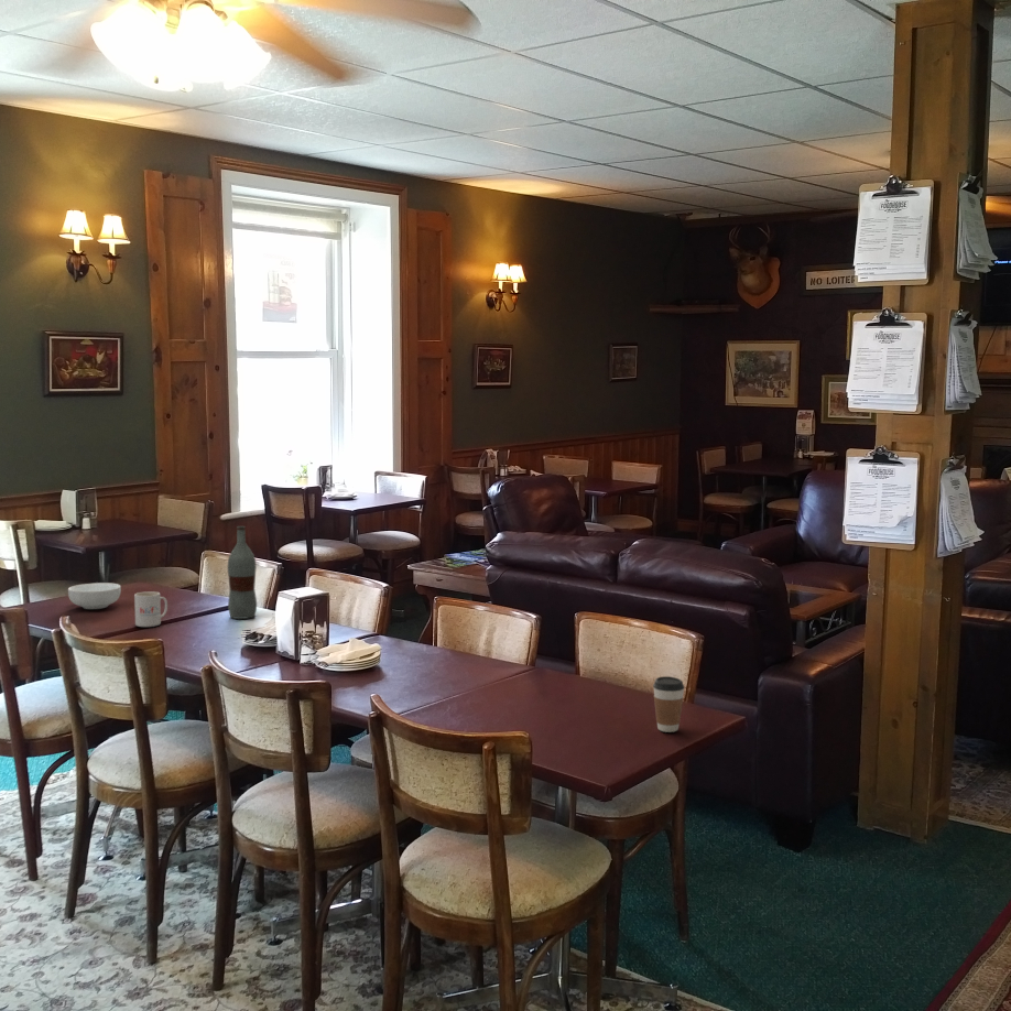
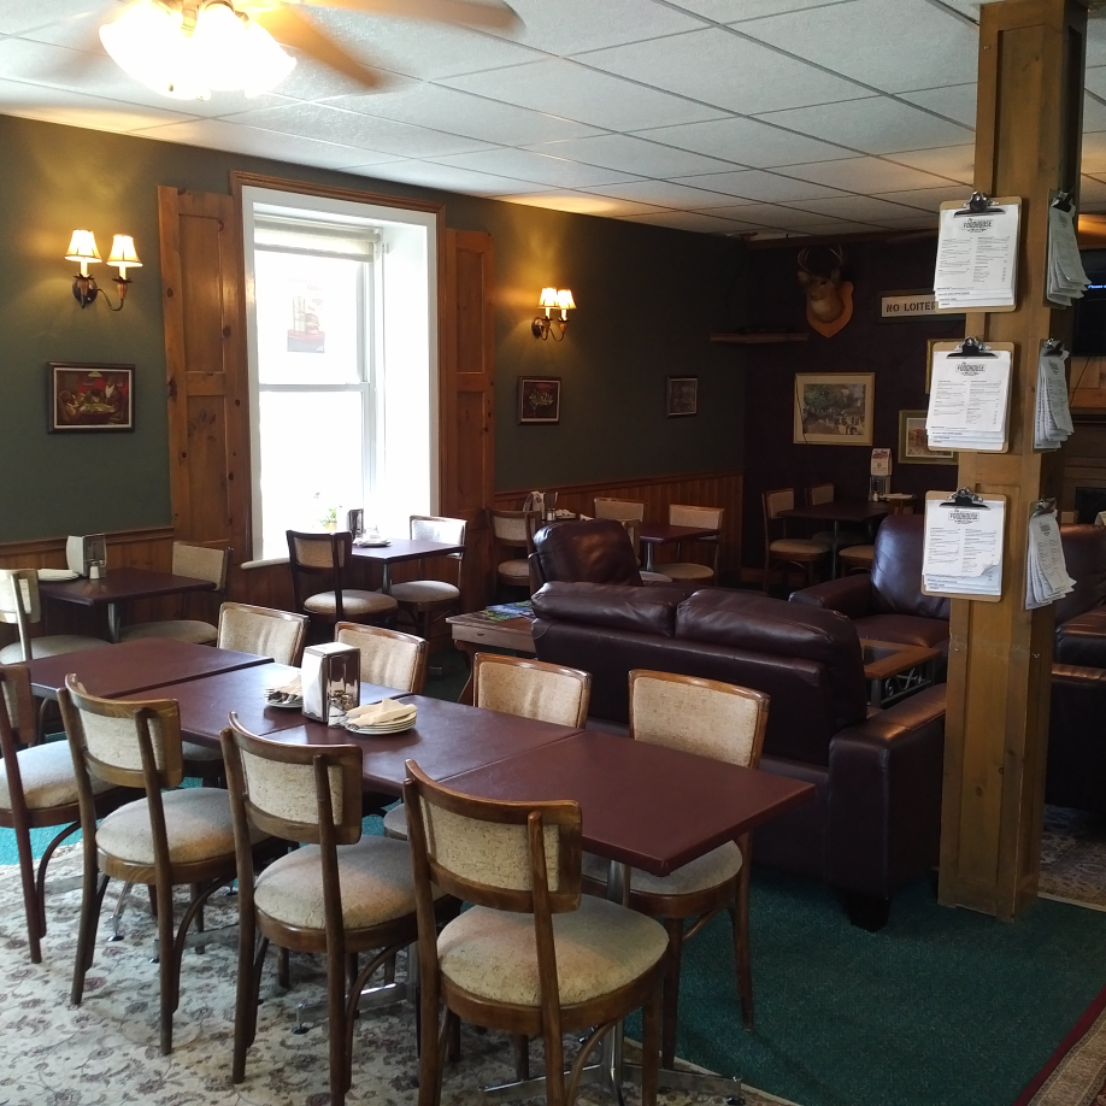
- cereal bowl [67,581,122,610]
- coffee cup [652,675,686,733]
- mug [133,590,168,628]
- bottle [226,525,258,620]
